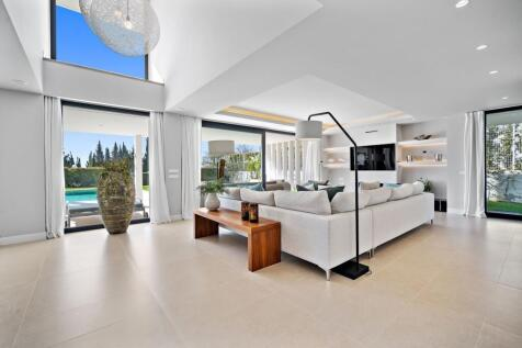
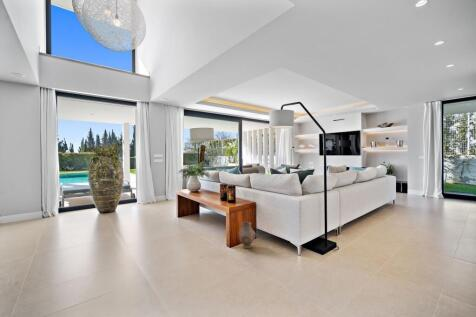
+ vase [237,221,256,250]
